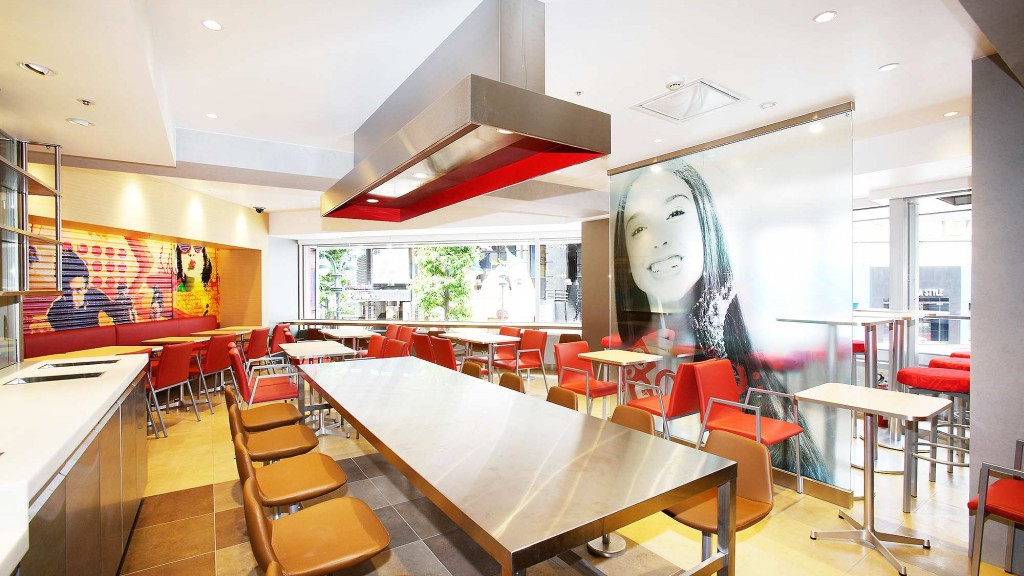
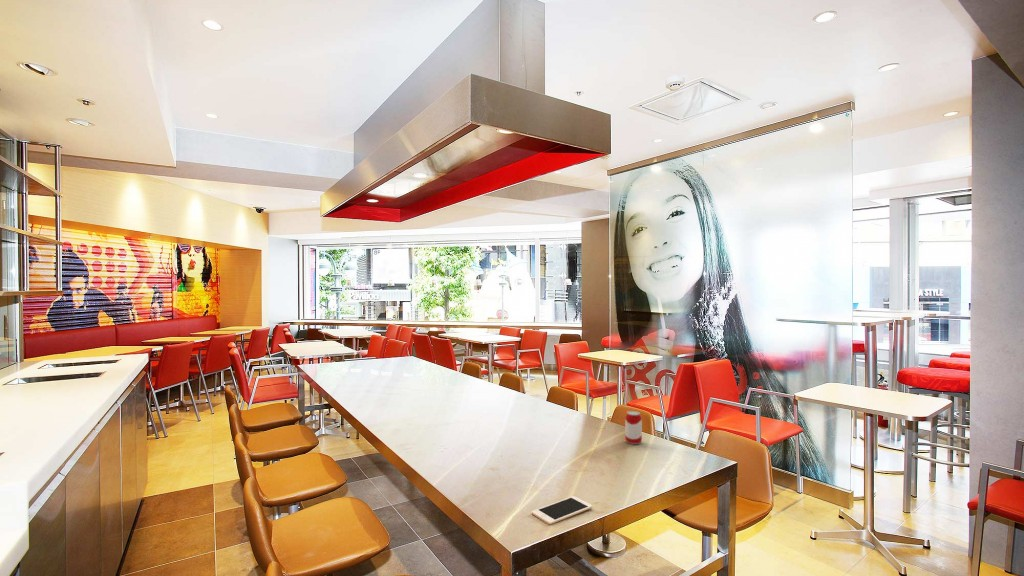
+ beverage can [624,410,643,445]
+ cell phone [531,495,593,525]
